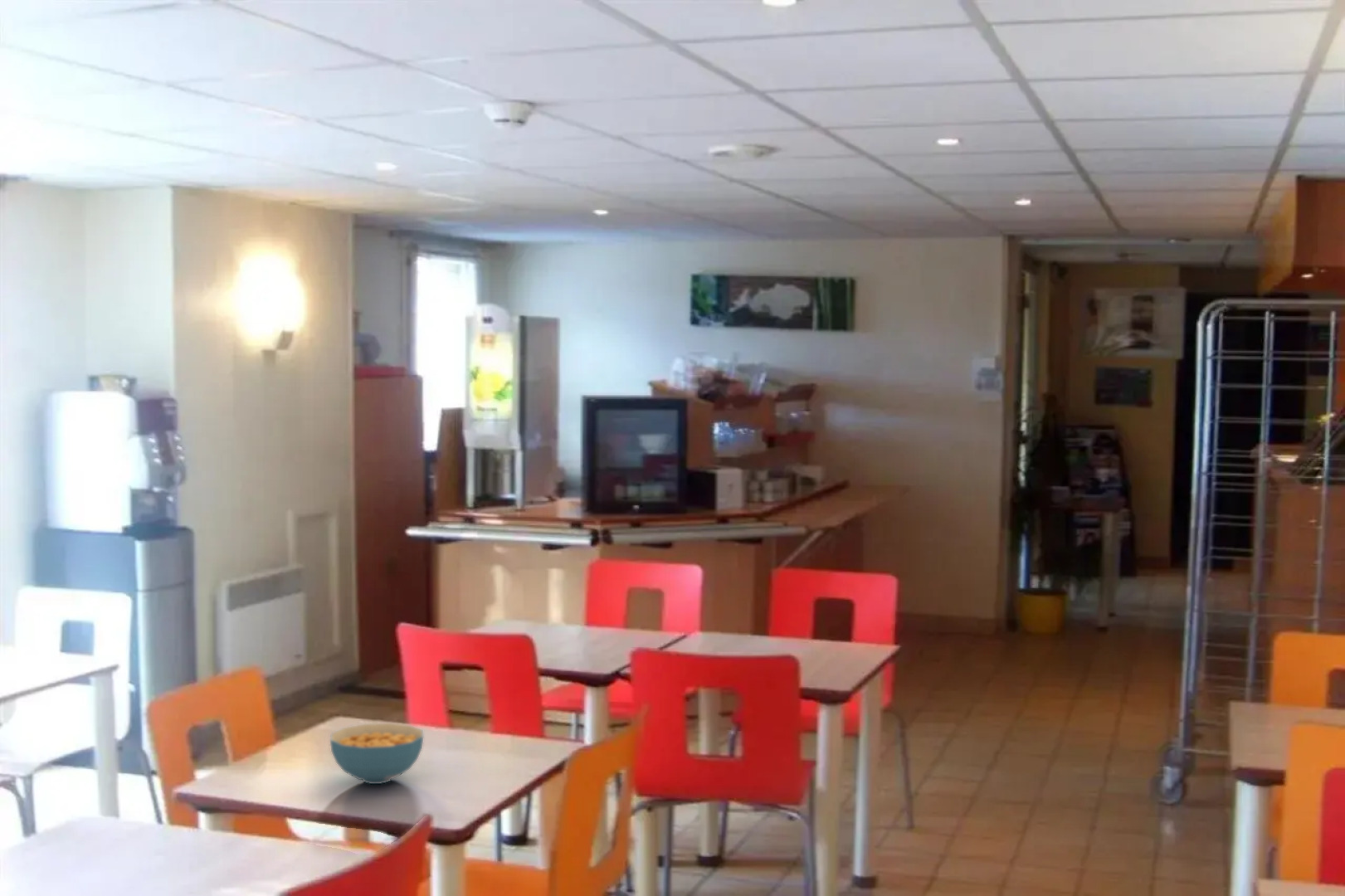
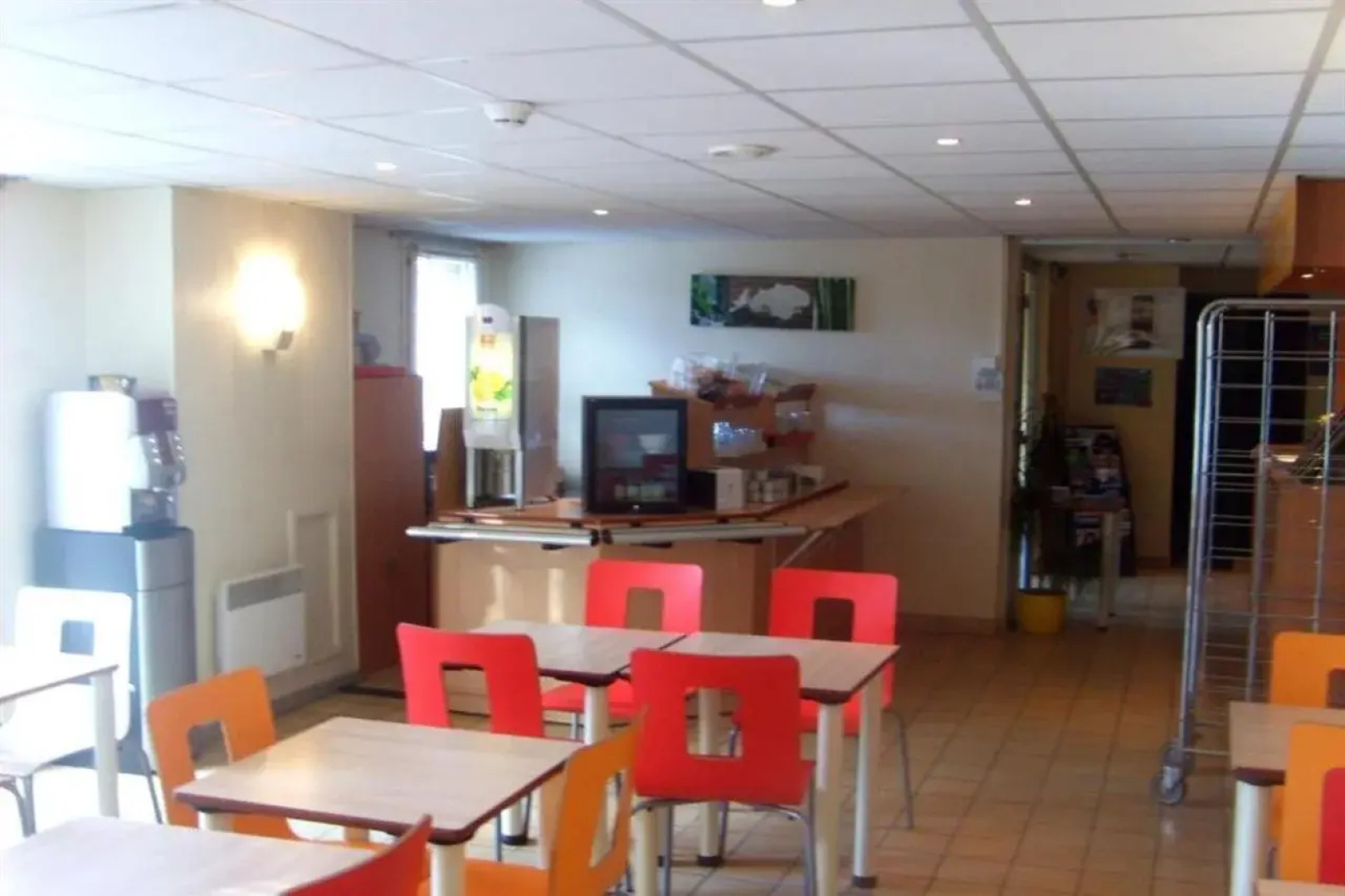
- cereal bowl [329,723,424,785]
